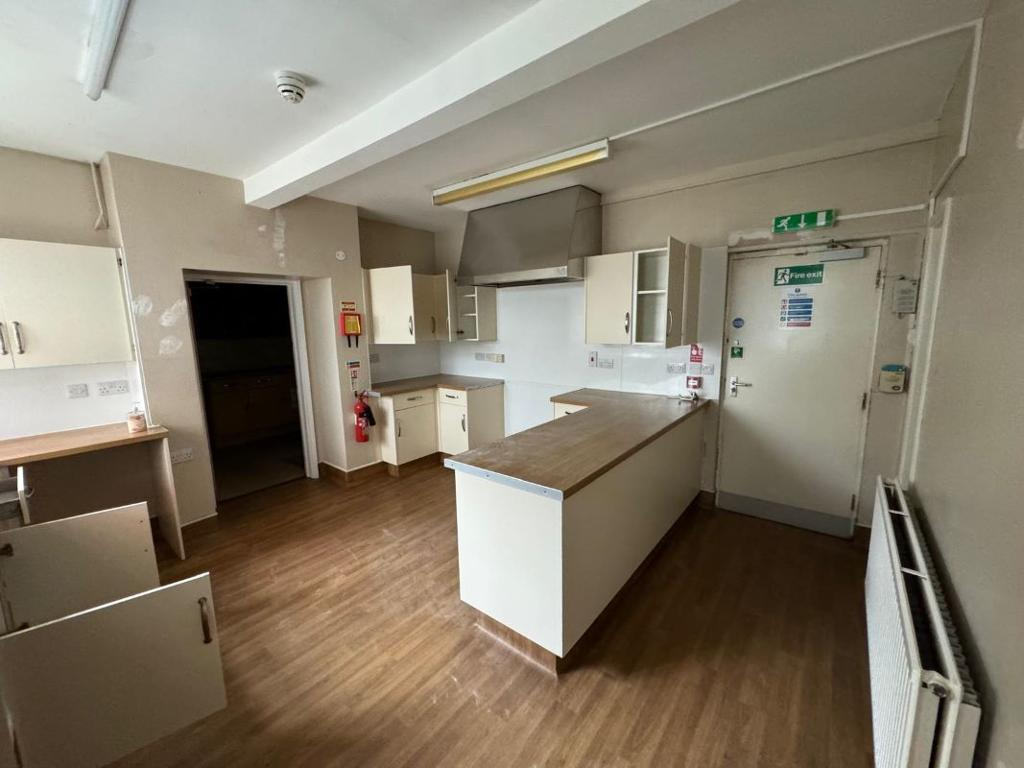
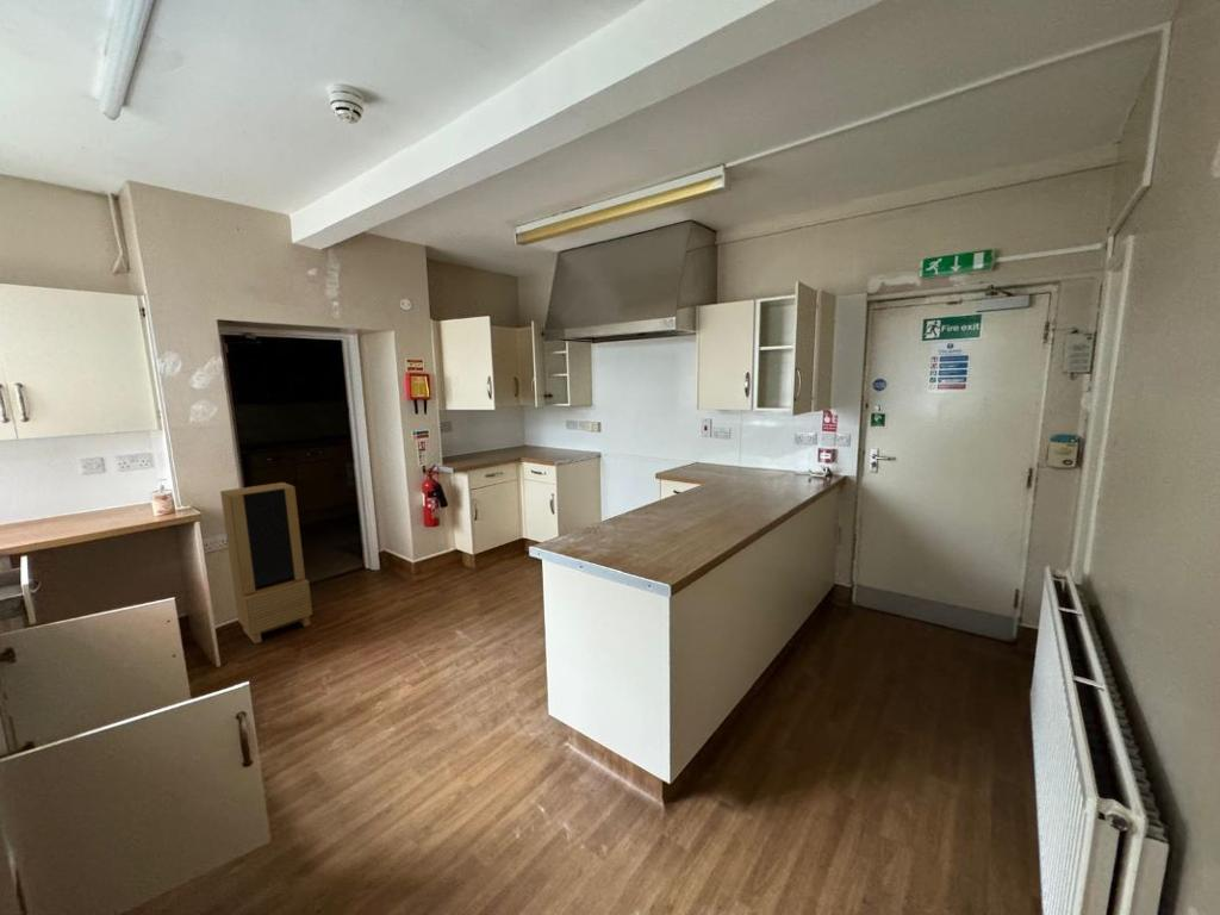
+ storage cabinet [219,481,313,645]
